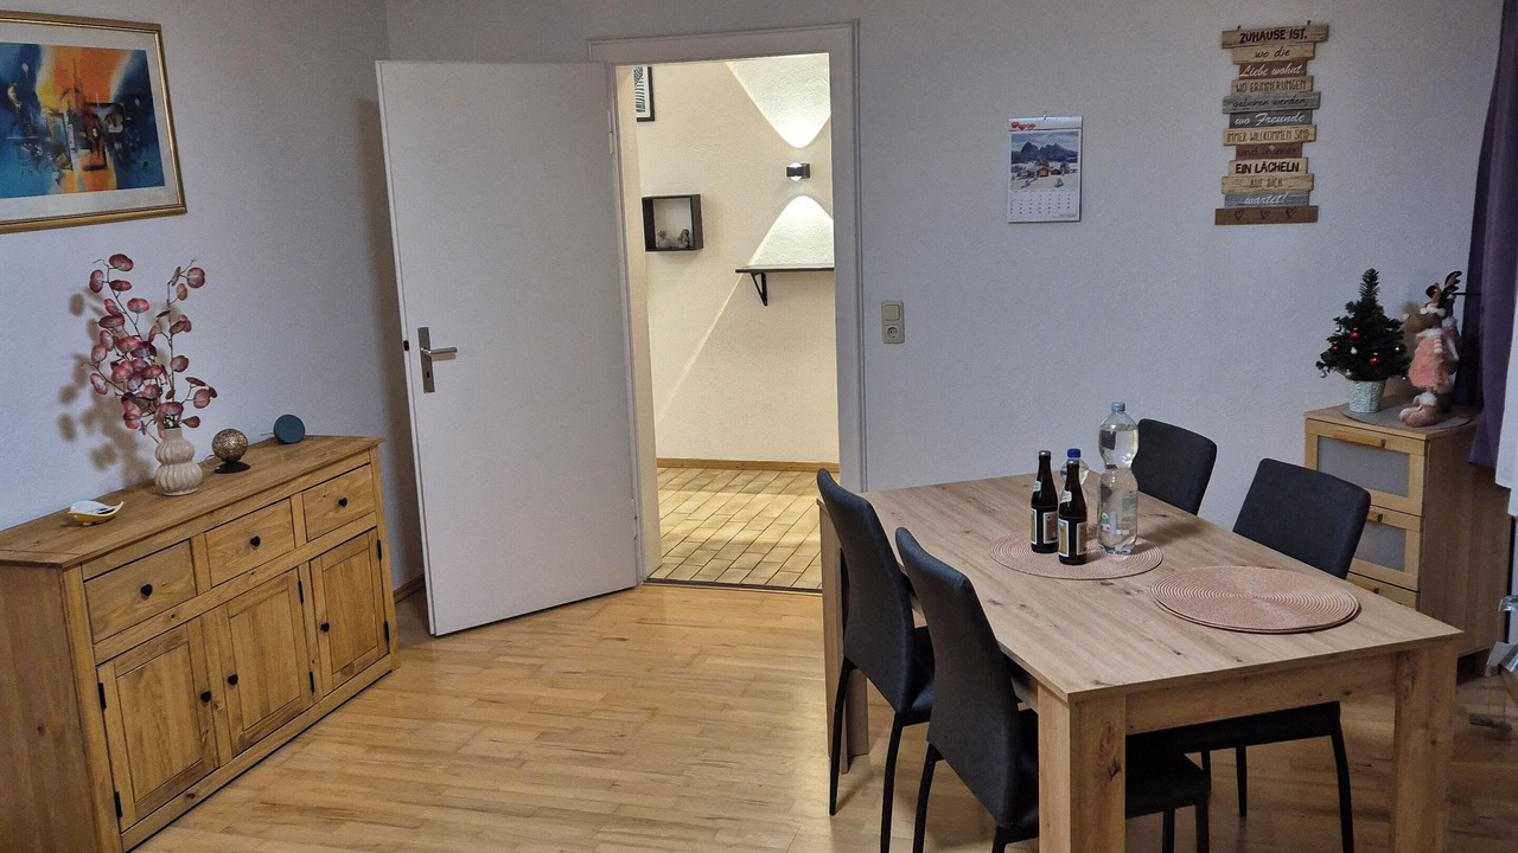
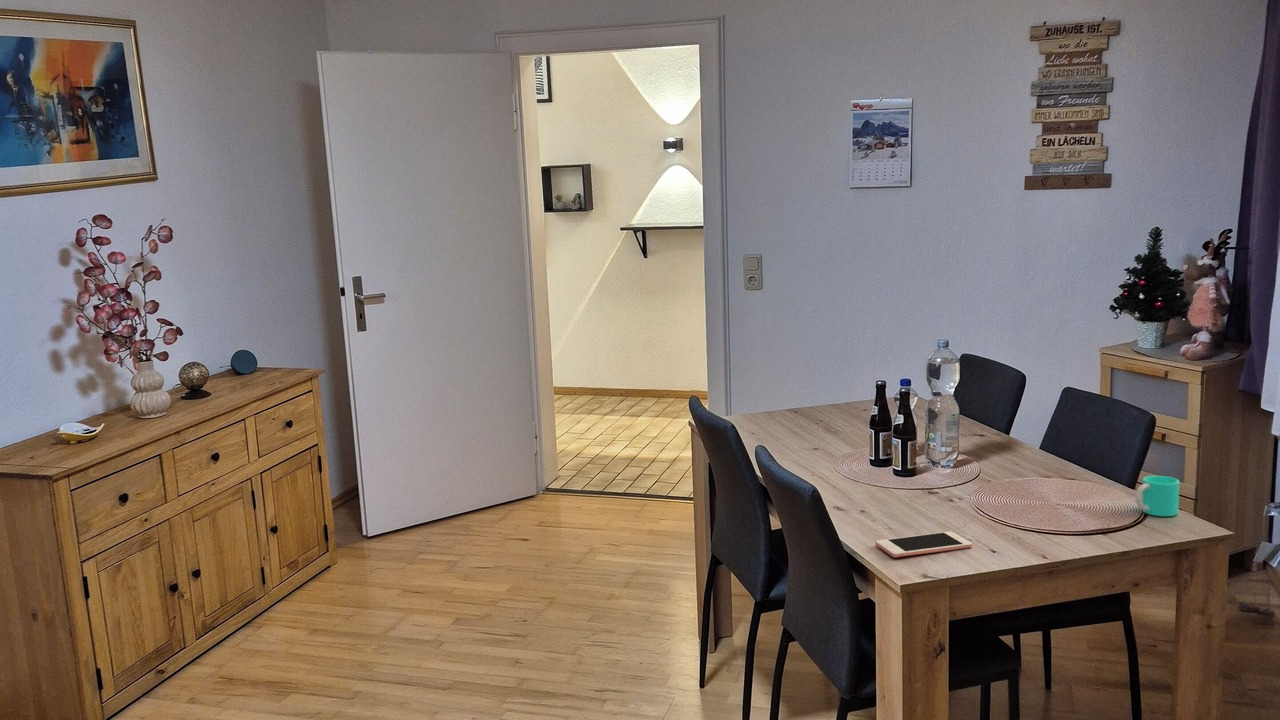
+ cup [1135,475,1180,517]
+ cell phone [875,531,973,558]
